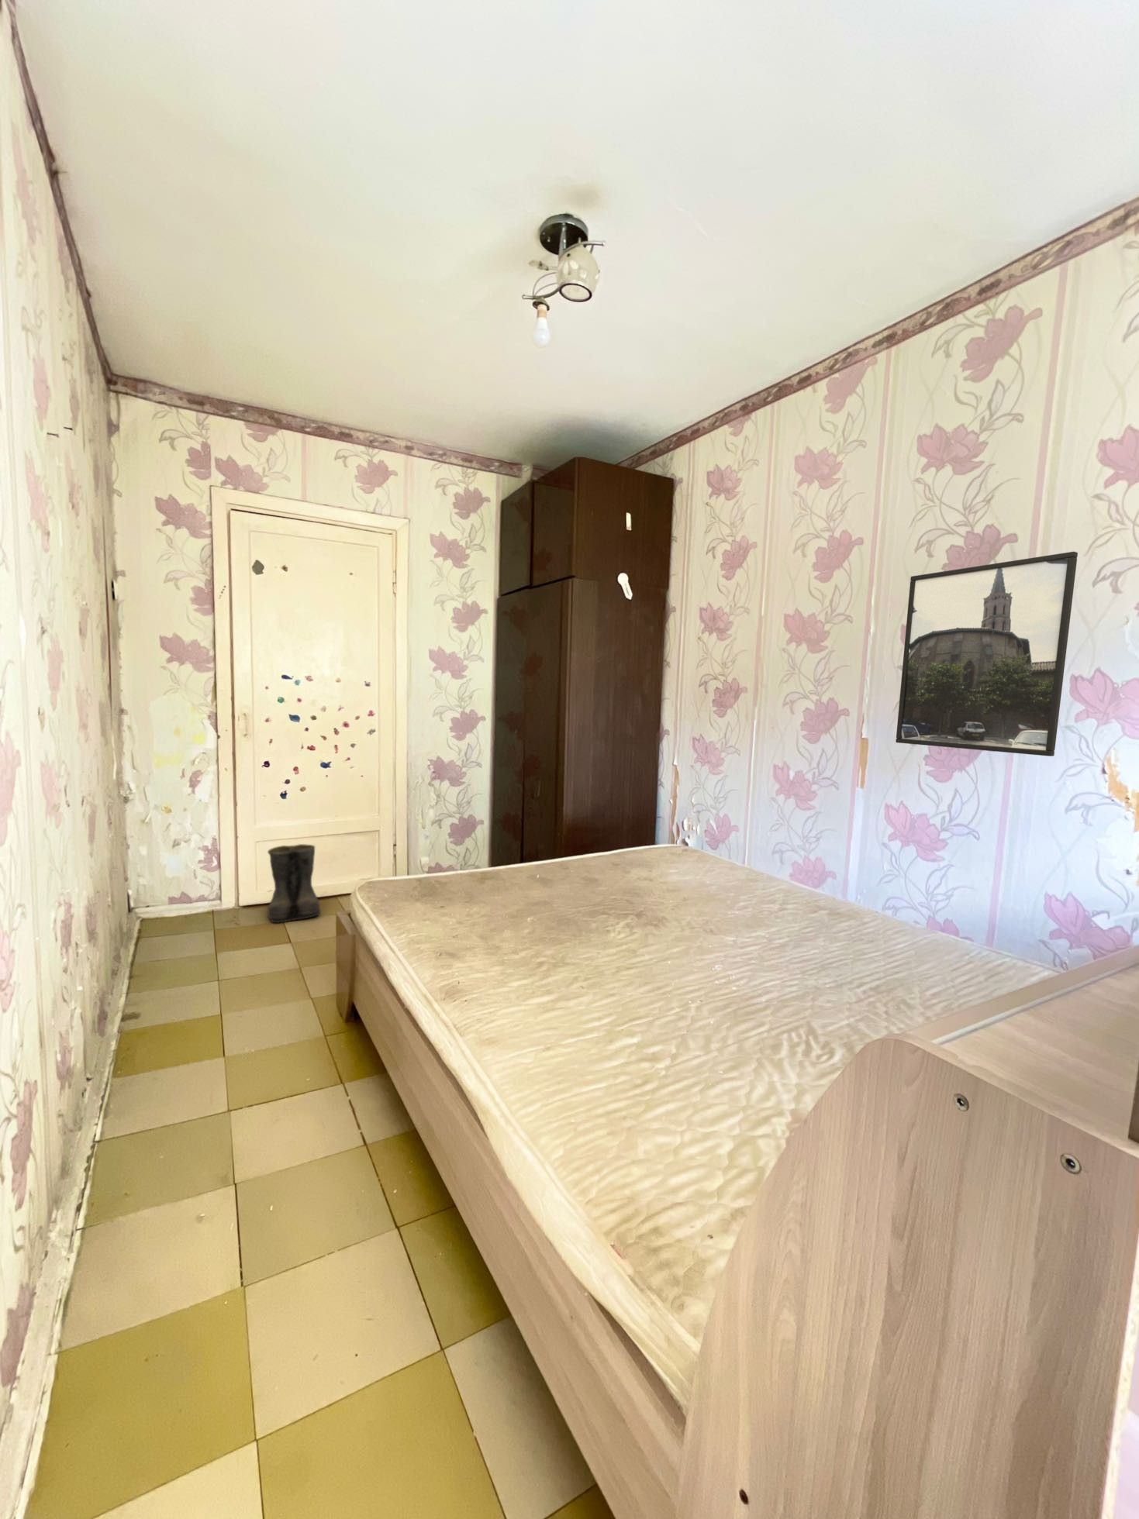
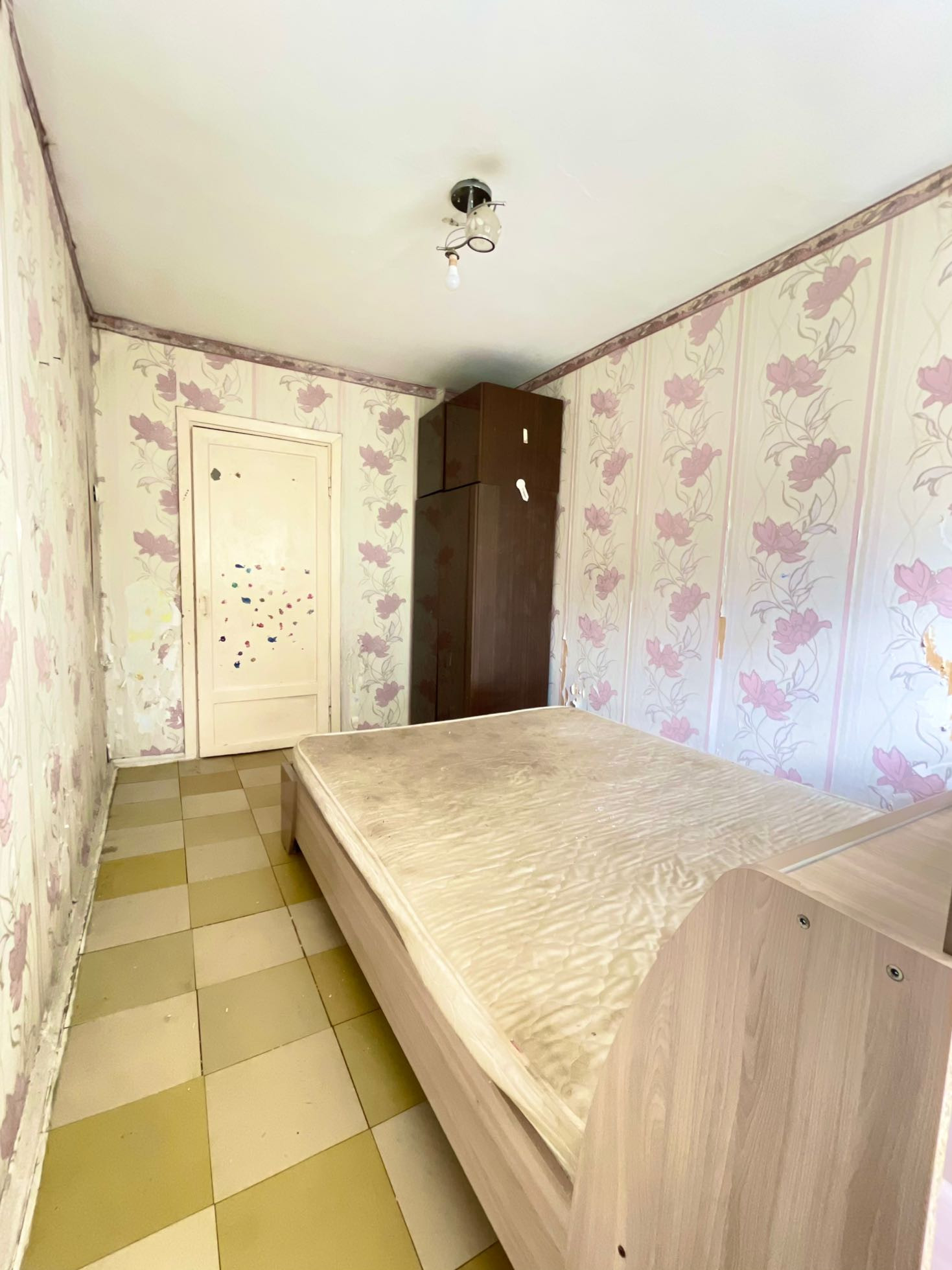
- boots [267,843,322,923]
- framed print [895,551,1078,757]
